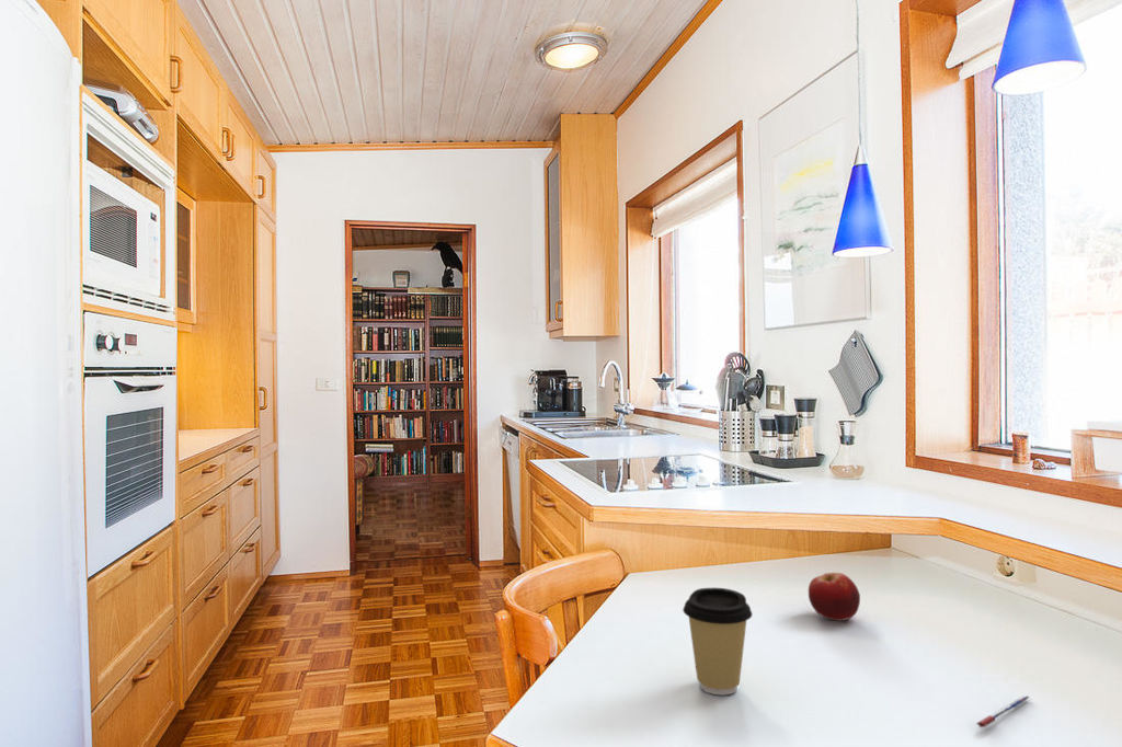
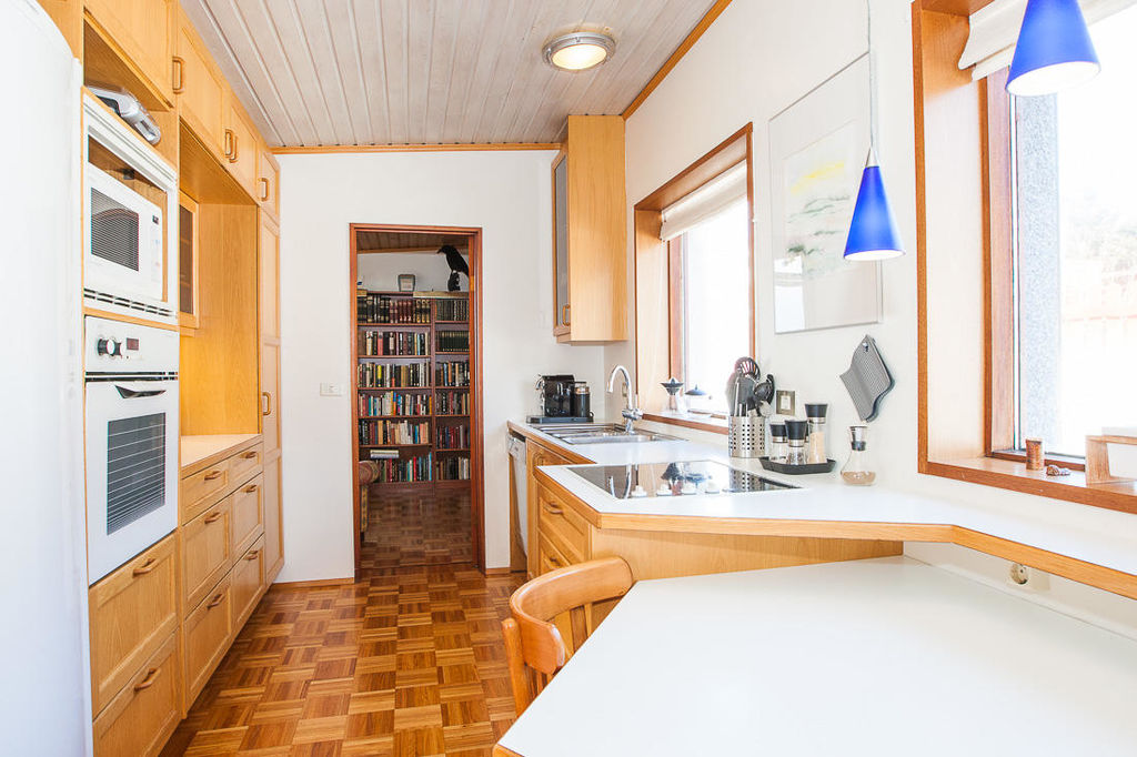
- coffee cup [682,587,754,696]
- pen [975,694,1032,728]
- fruit [808,572,861,622]
